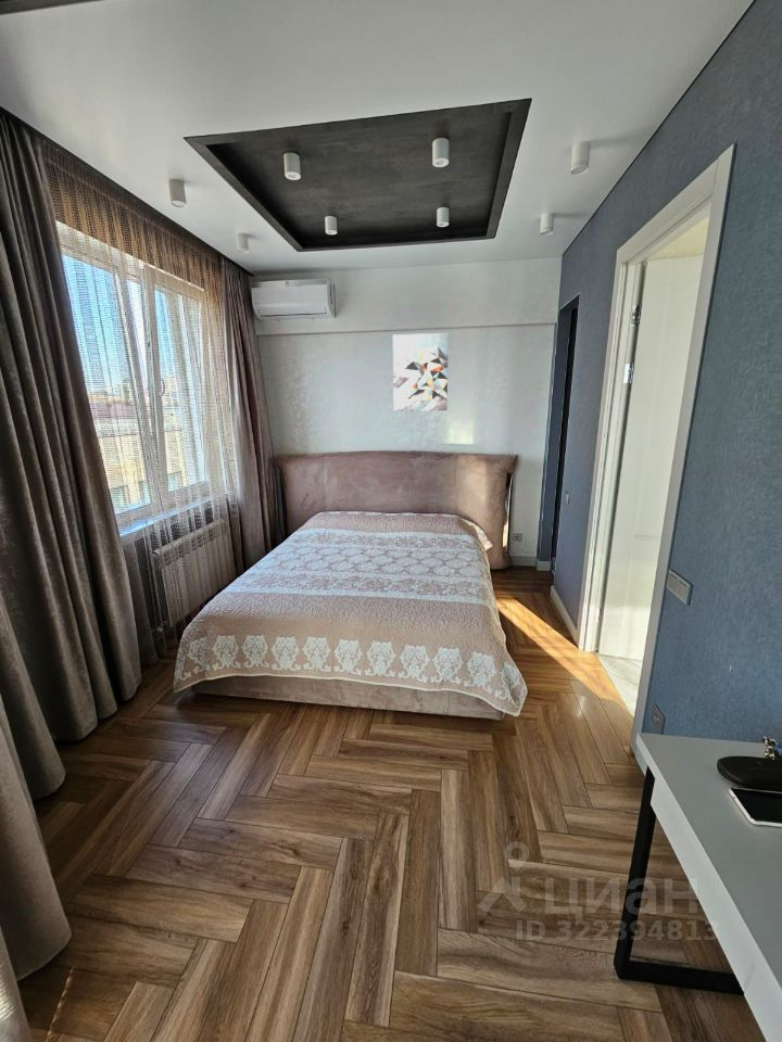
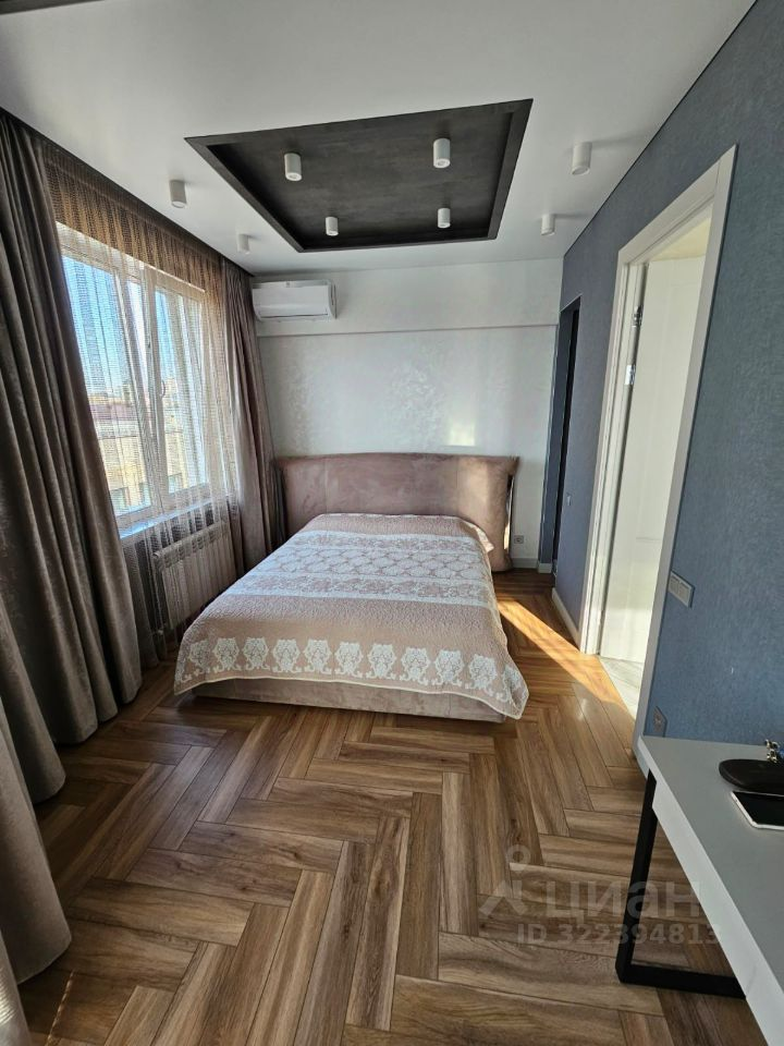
- wall art [392,332,450,412]
